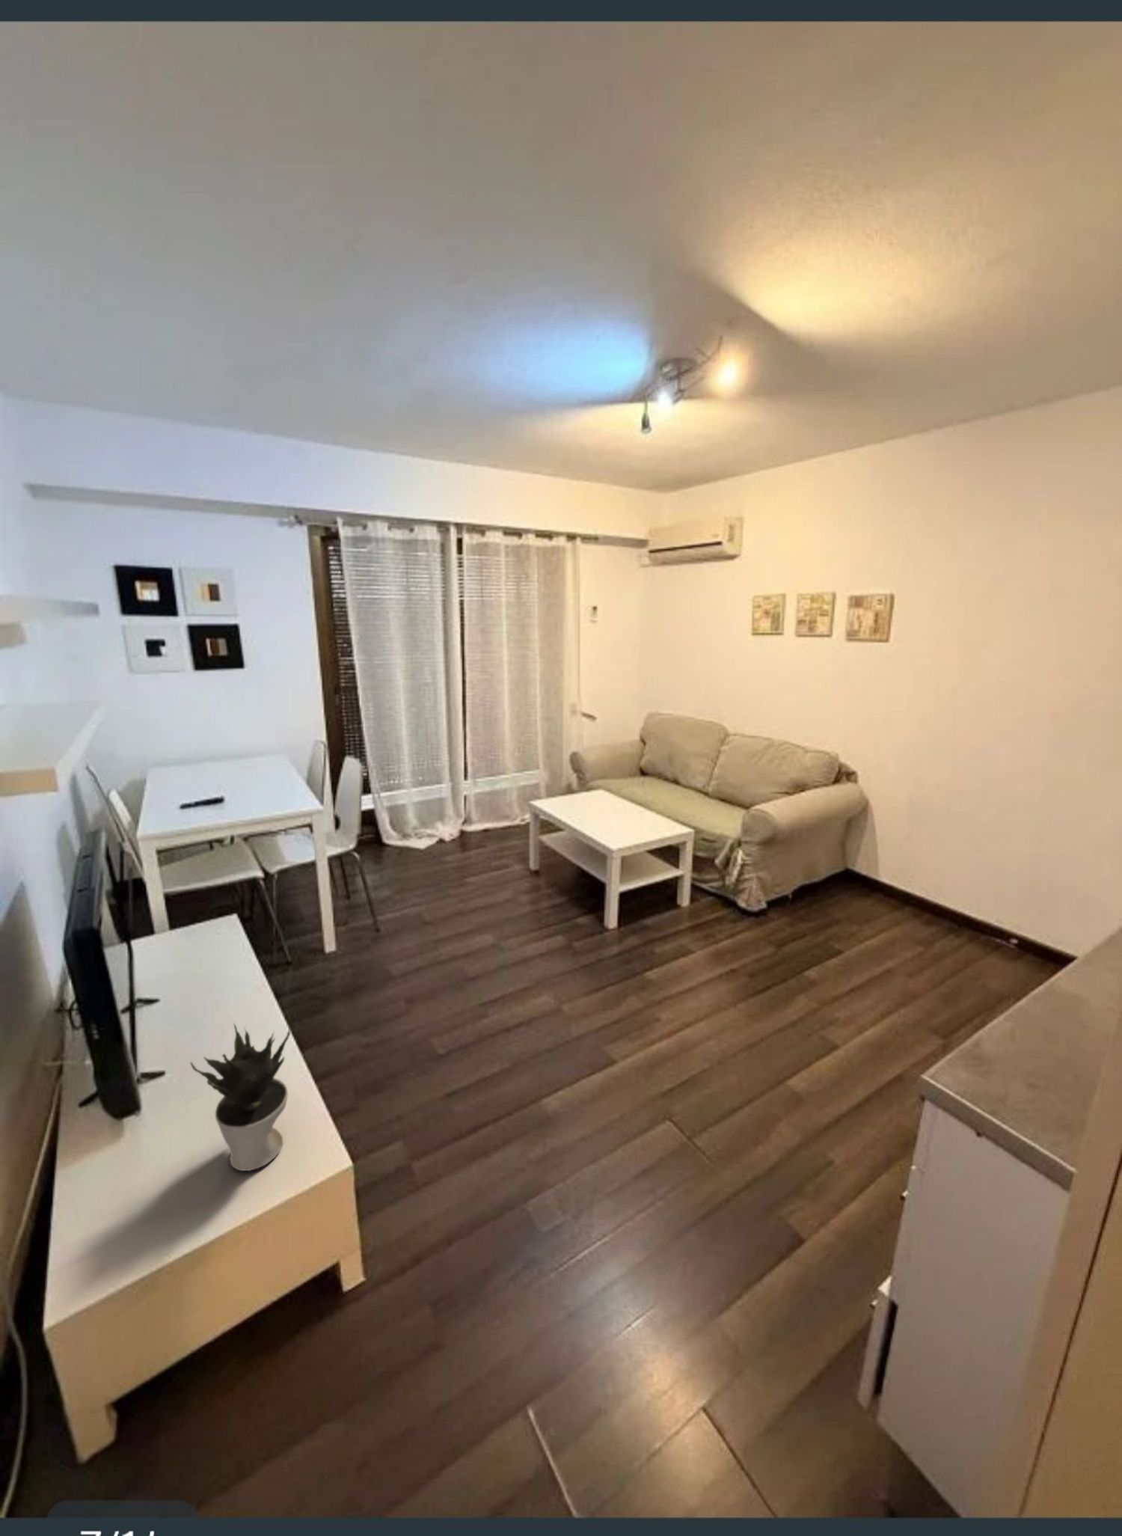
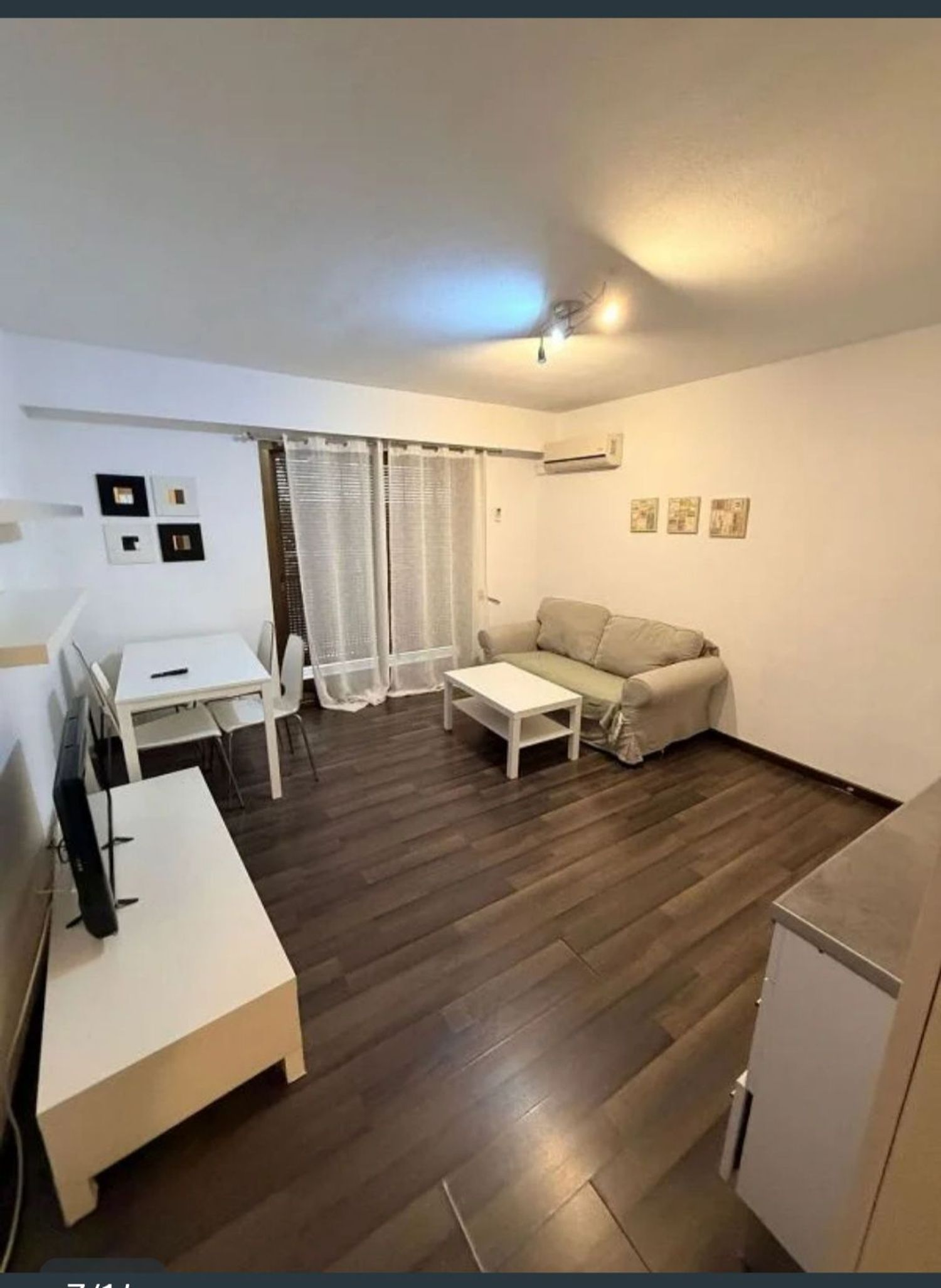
- potted plant [190,1022,291,1171]
